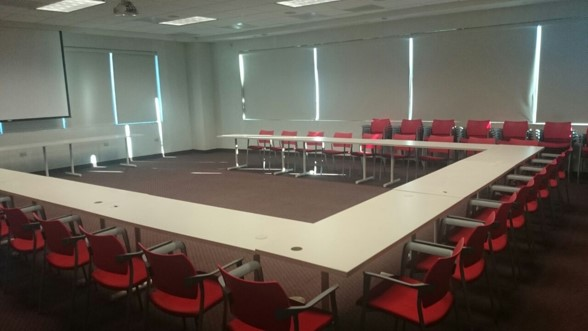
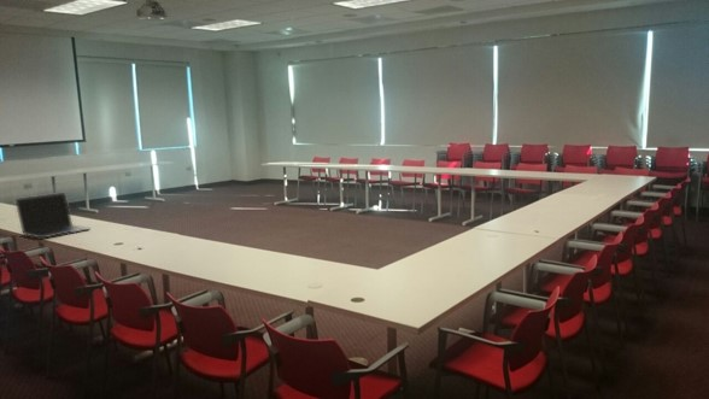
+ laptop [13,192,93,240]
